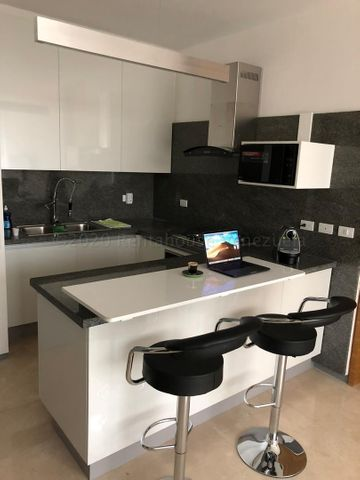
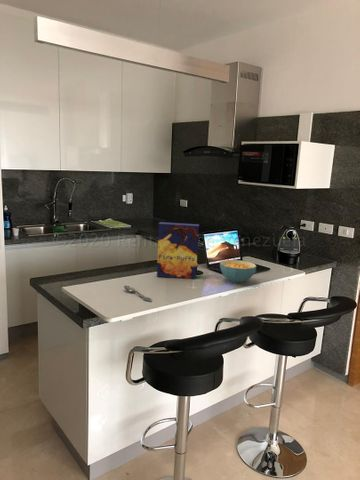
+ cereal box [156,221,200,280]
+ cereal bowl [219,259,257,284]
+ spoon [123,285,152,303]
